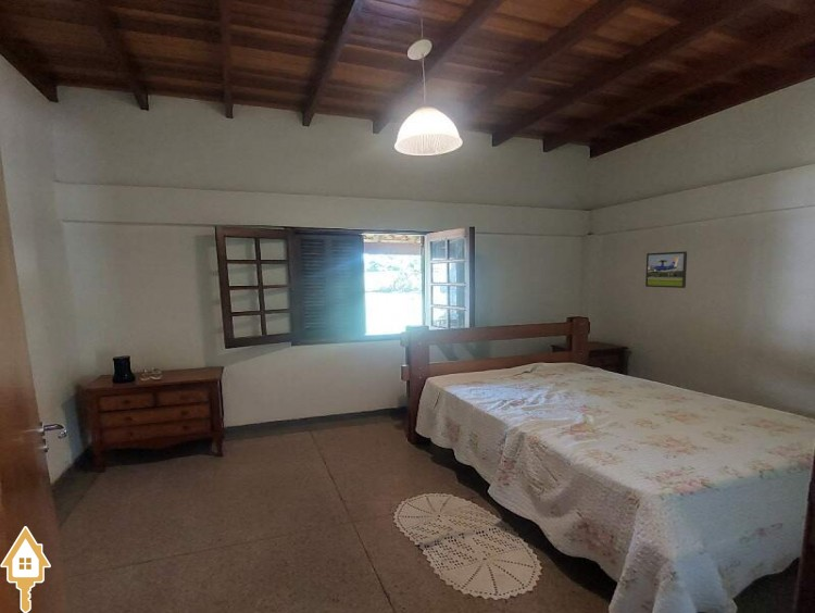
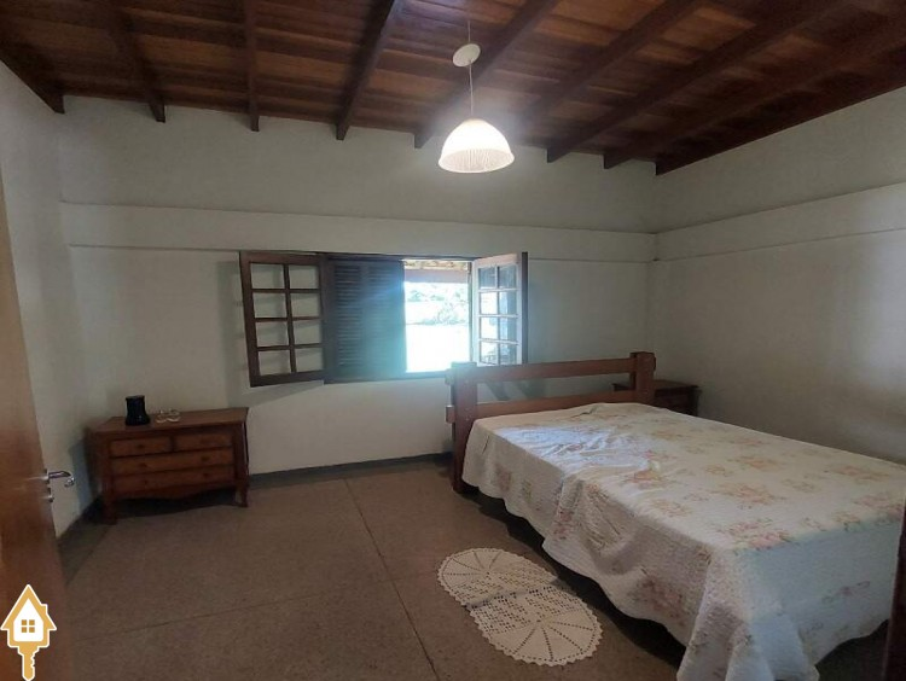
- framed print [644,250,688,289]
